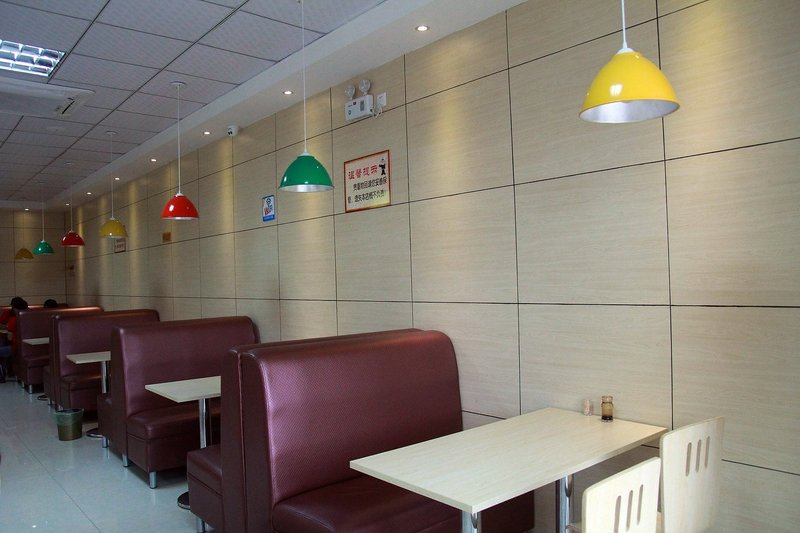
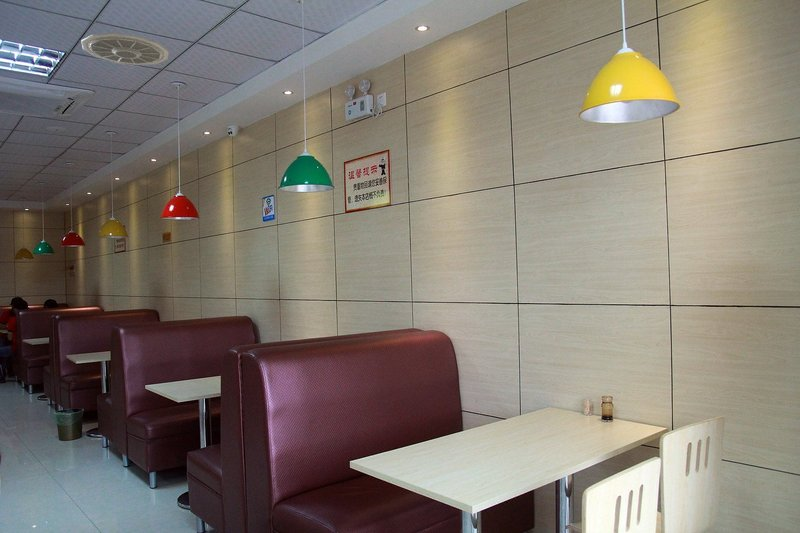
+ ceiling vent [80,32,170,66]
